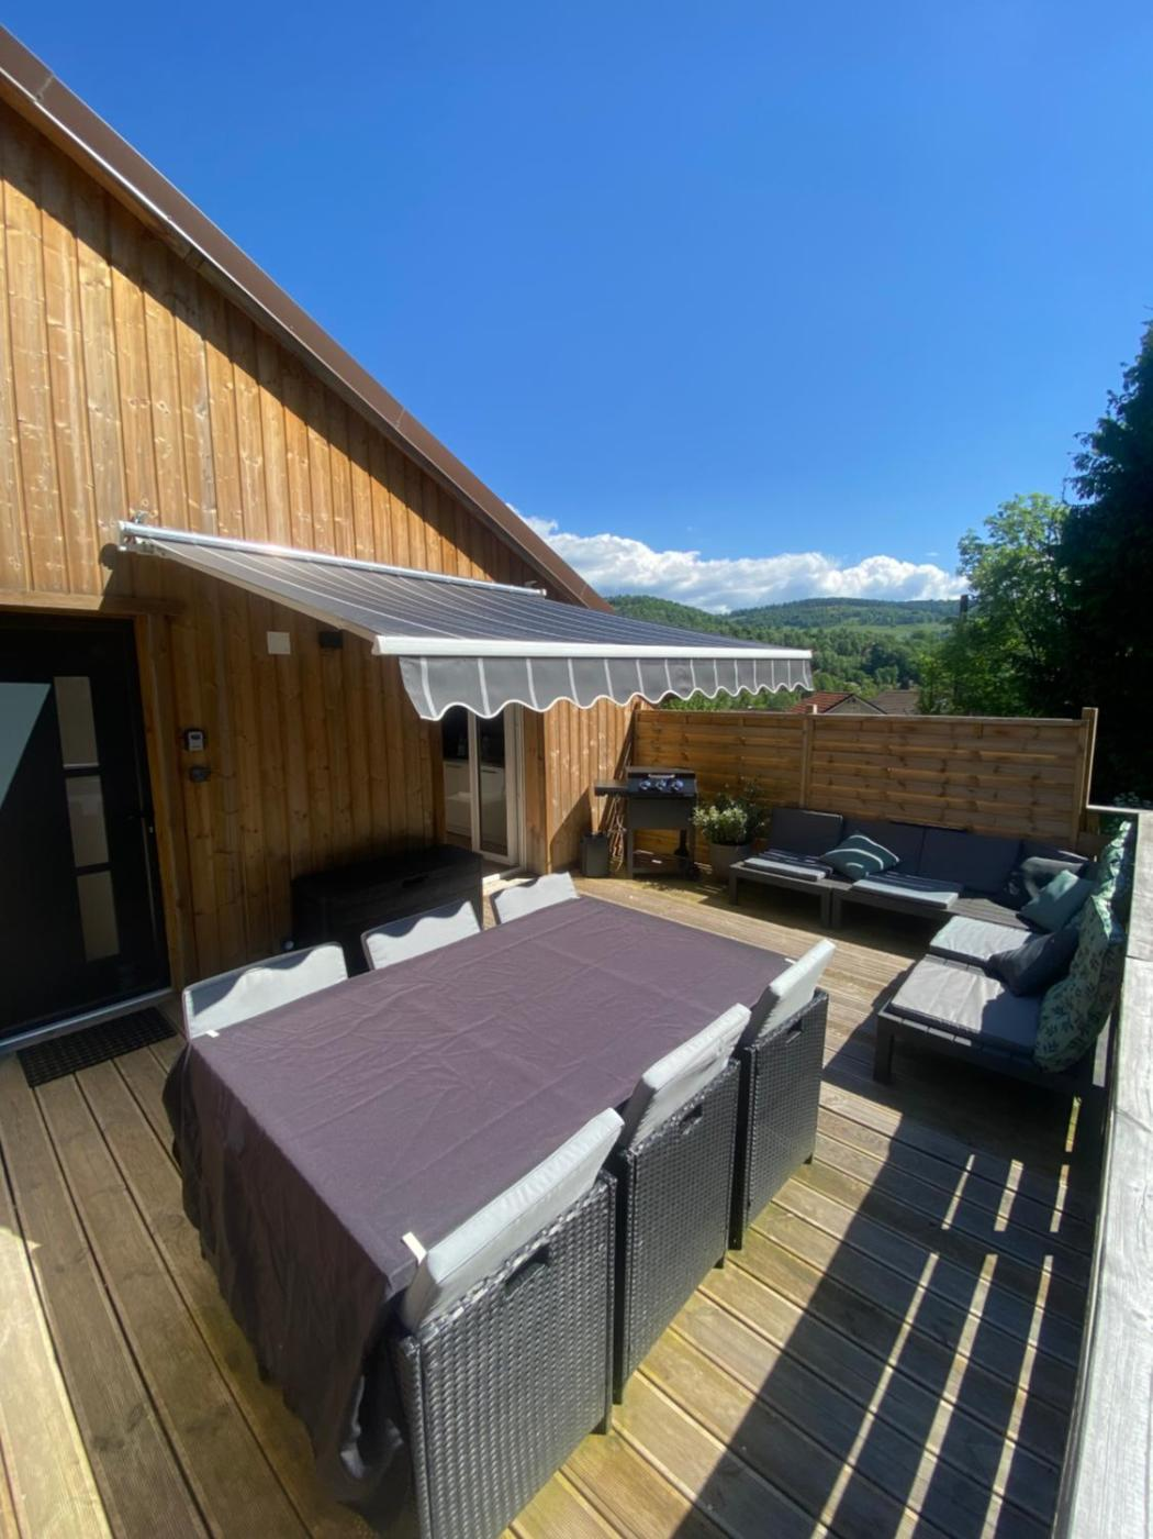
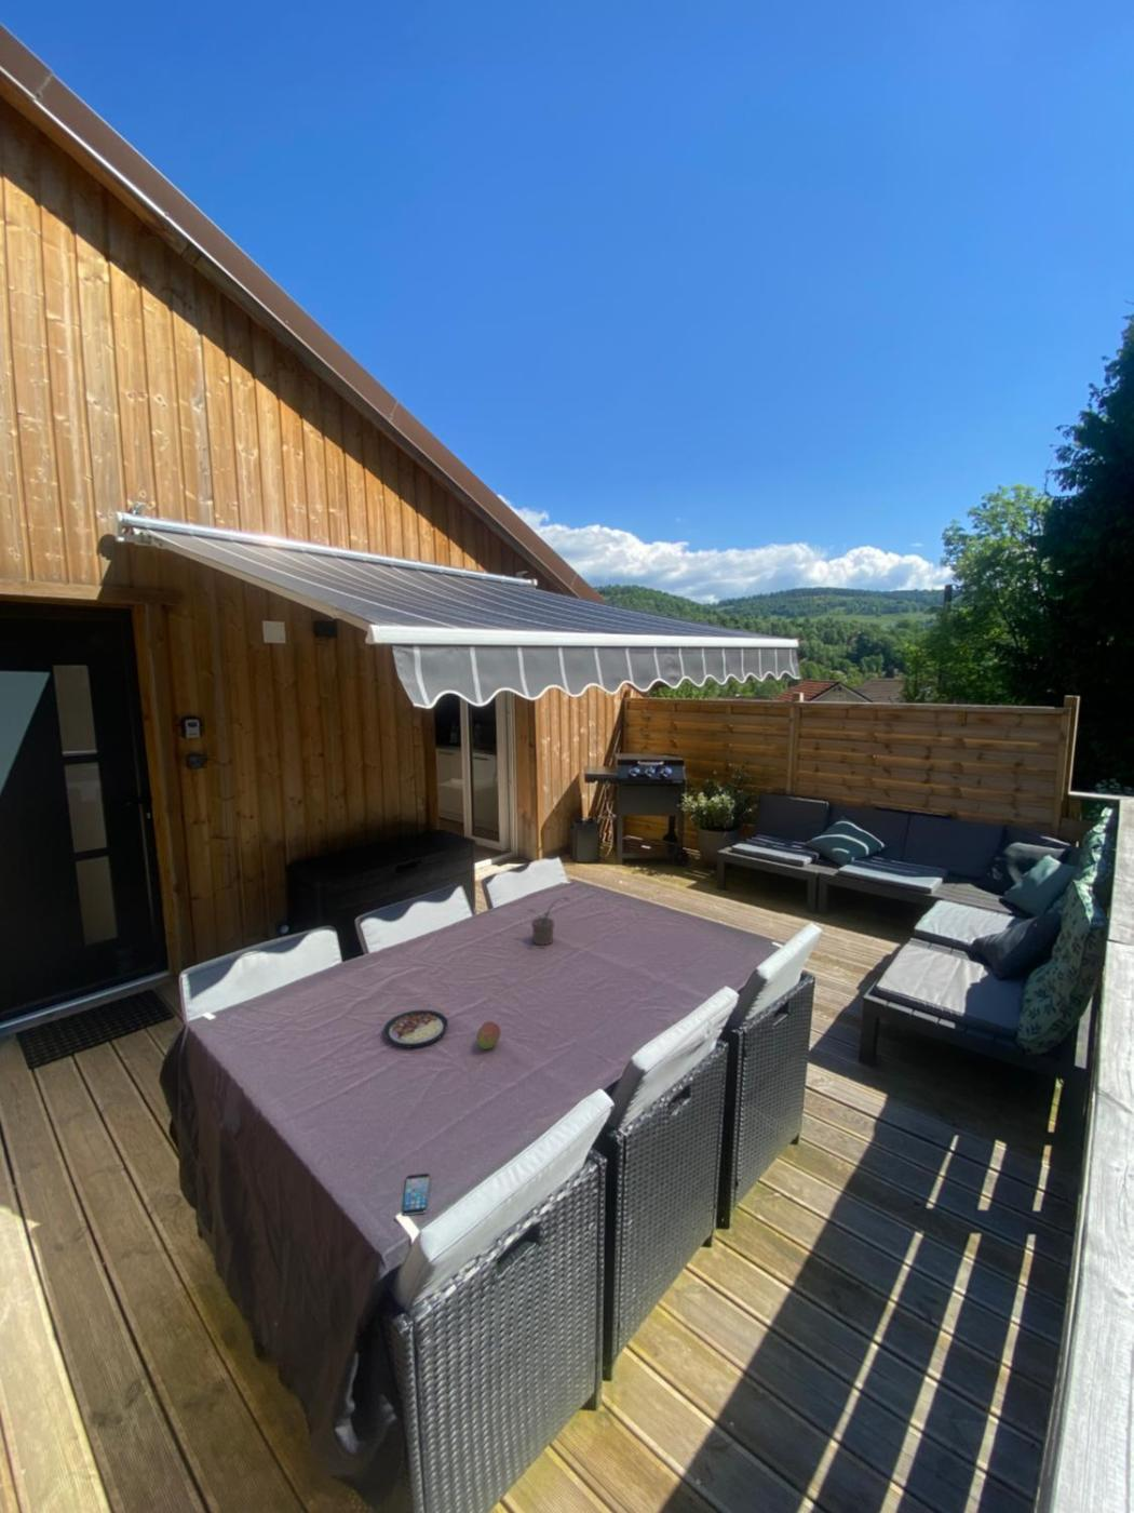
+ smartphone [400,1172,431,1216]
+ fruit [475,1020,503,1051]
+ potted plant [526,896,571,947]
+ plate [382,1009,449,1048]
